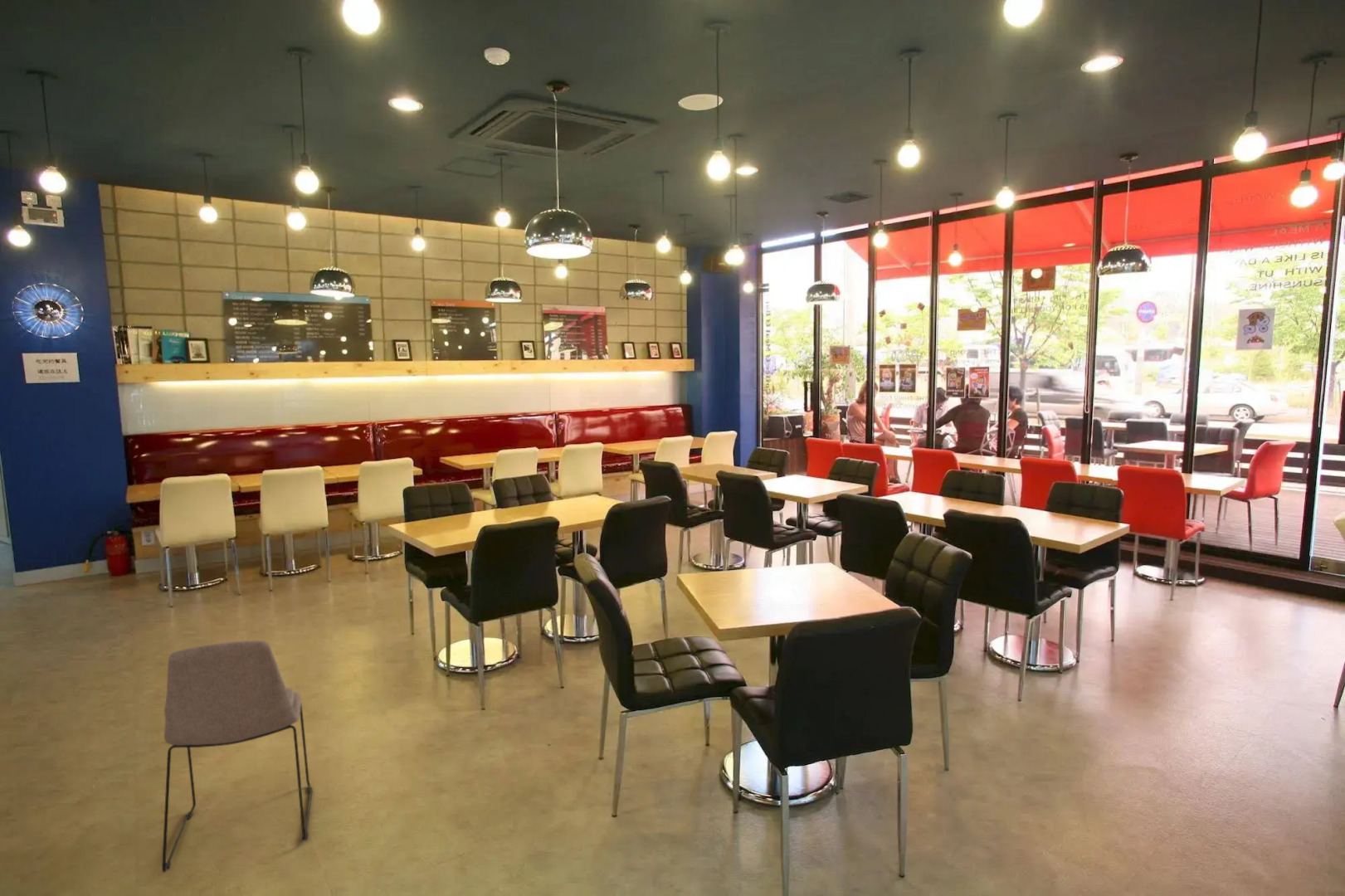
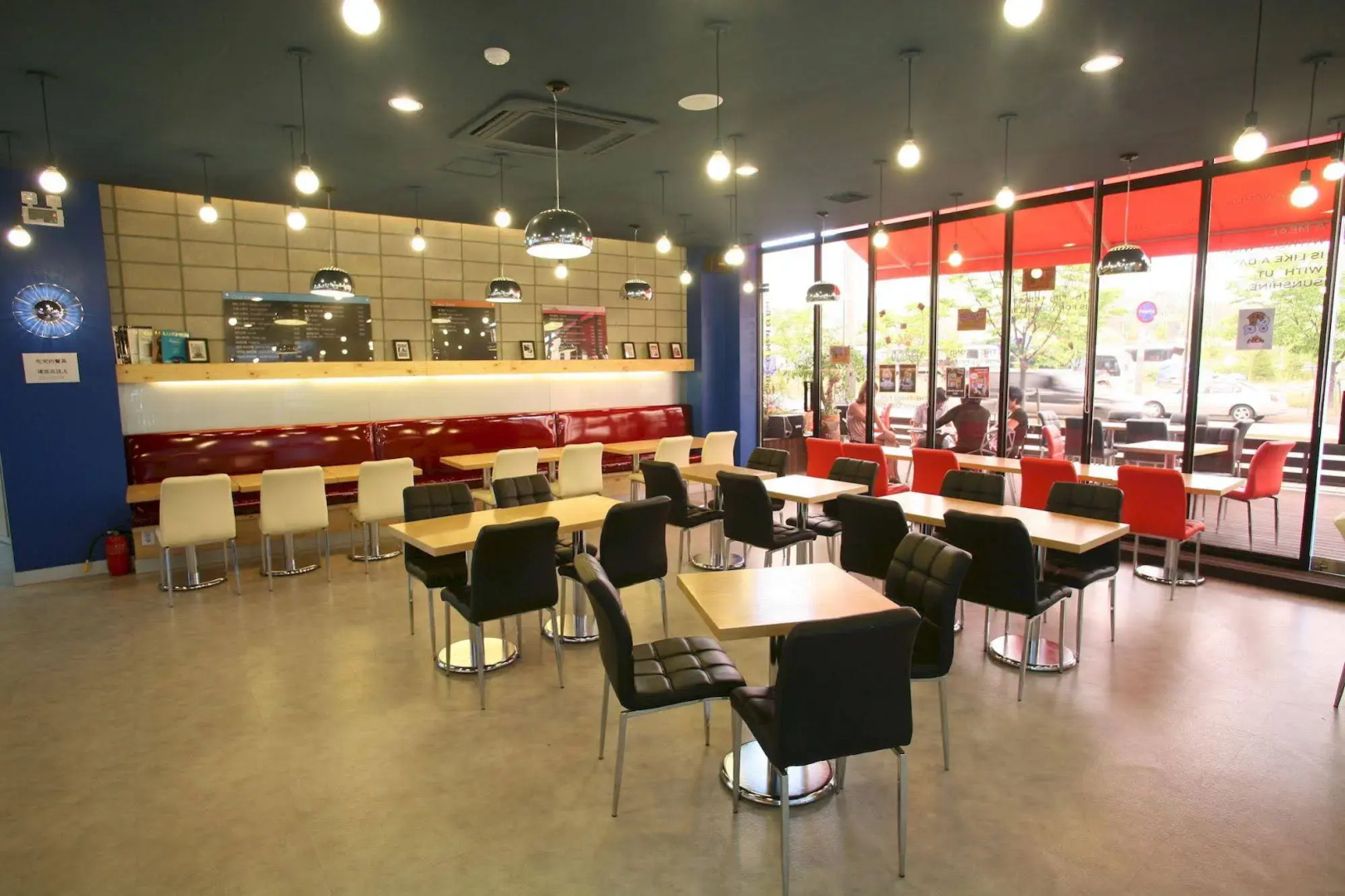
- chair [161,640,314,874]
